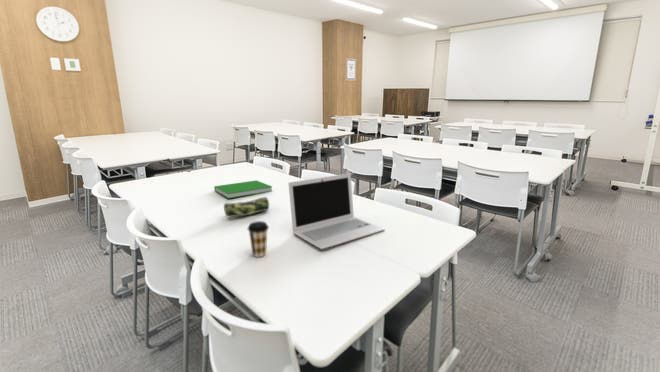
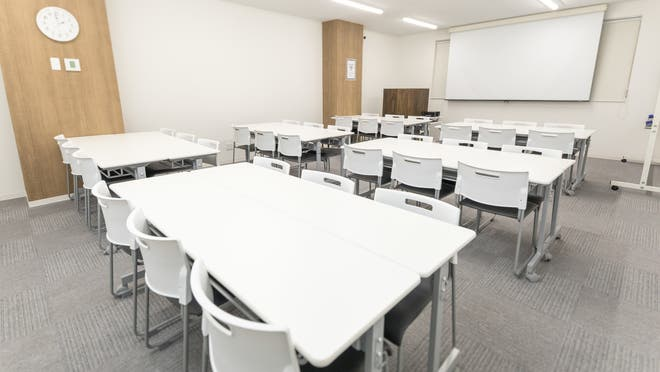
- coffee cup [247,220,270,258]
- pencil case [223,196,270,218]
- laptop [287,172,386,250]
- book [213,179,273,200]
